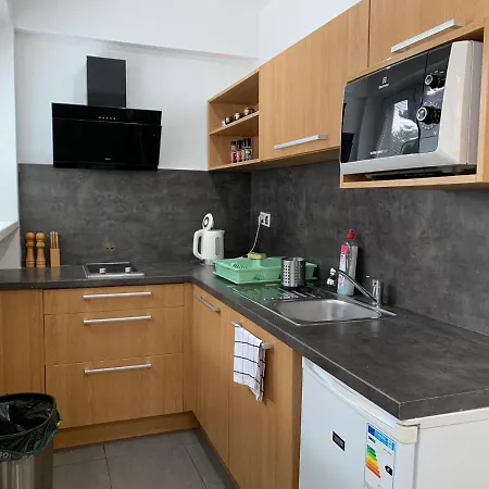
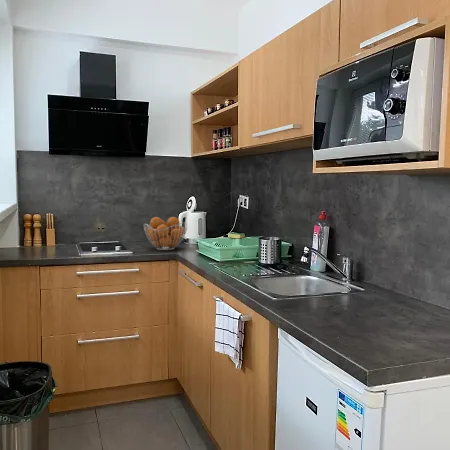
+ fruit basket [143,216,188,251]
